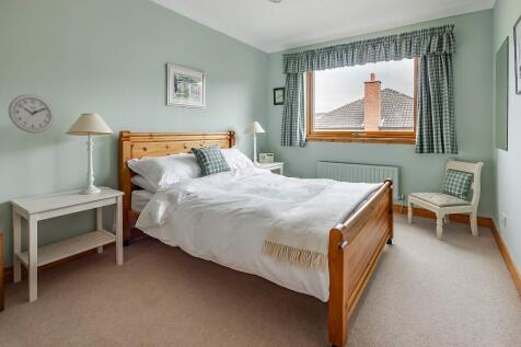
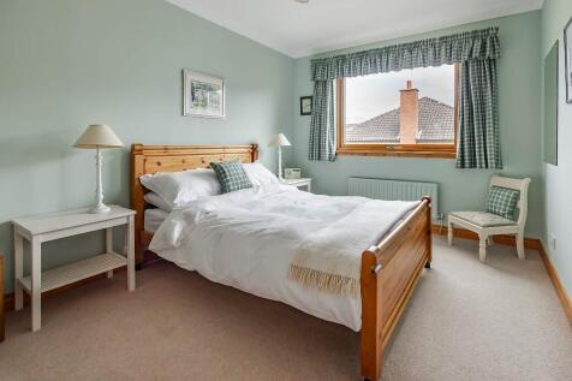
- wall clock [8,93,55,134]
